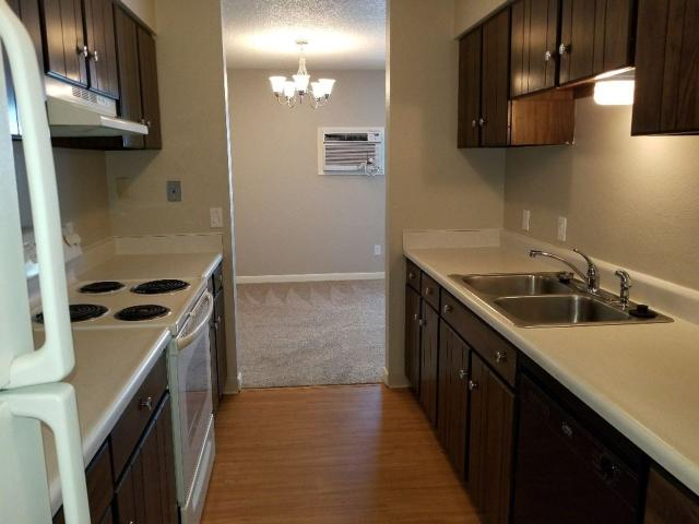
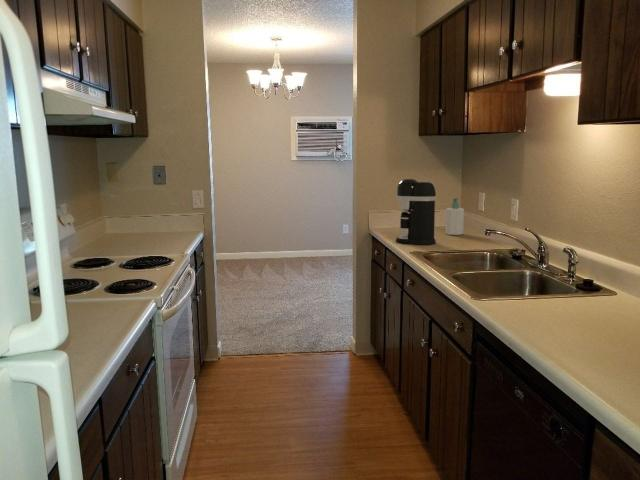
+ coffee maker [395,178,437,246]
+ soap bottle [445,196,465,236]
